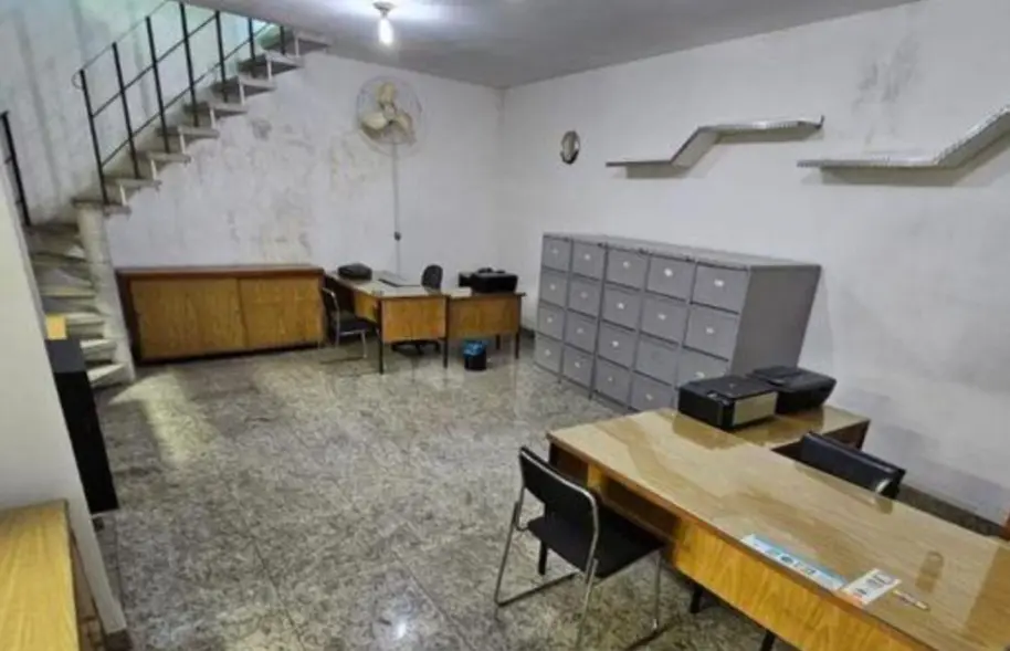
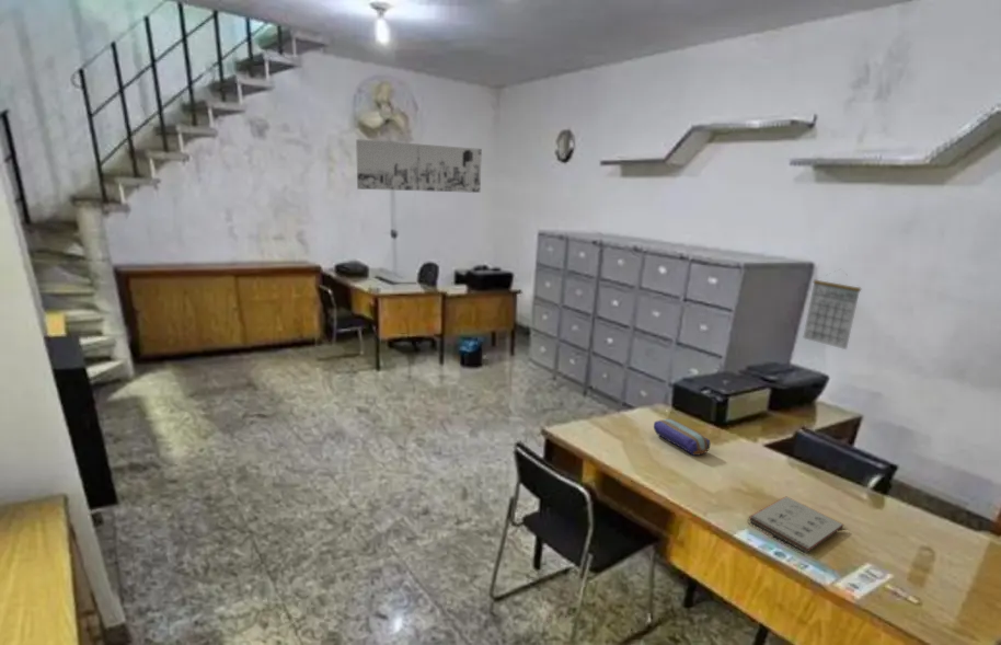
+ notepad [747,496,844,555]
+ wall art [355,138,483,194]
+ pencil case [653,417,711,457]
+ calendar [802,268,862,350]
